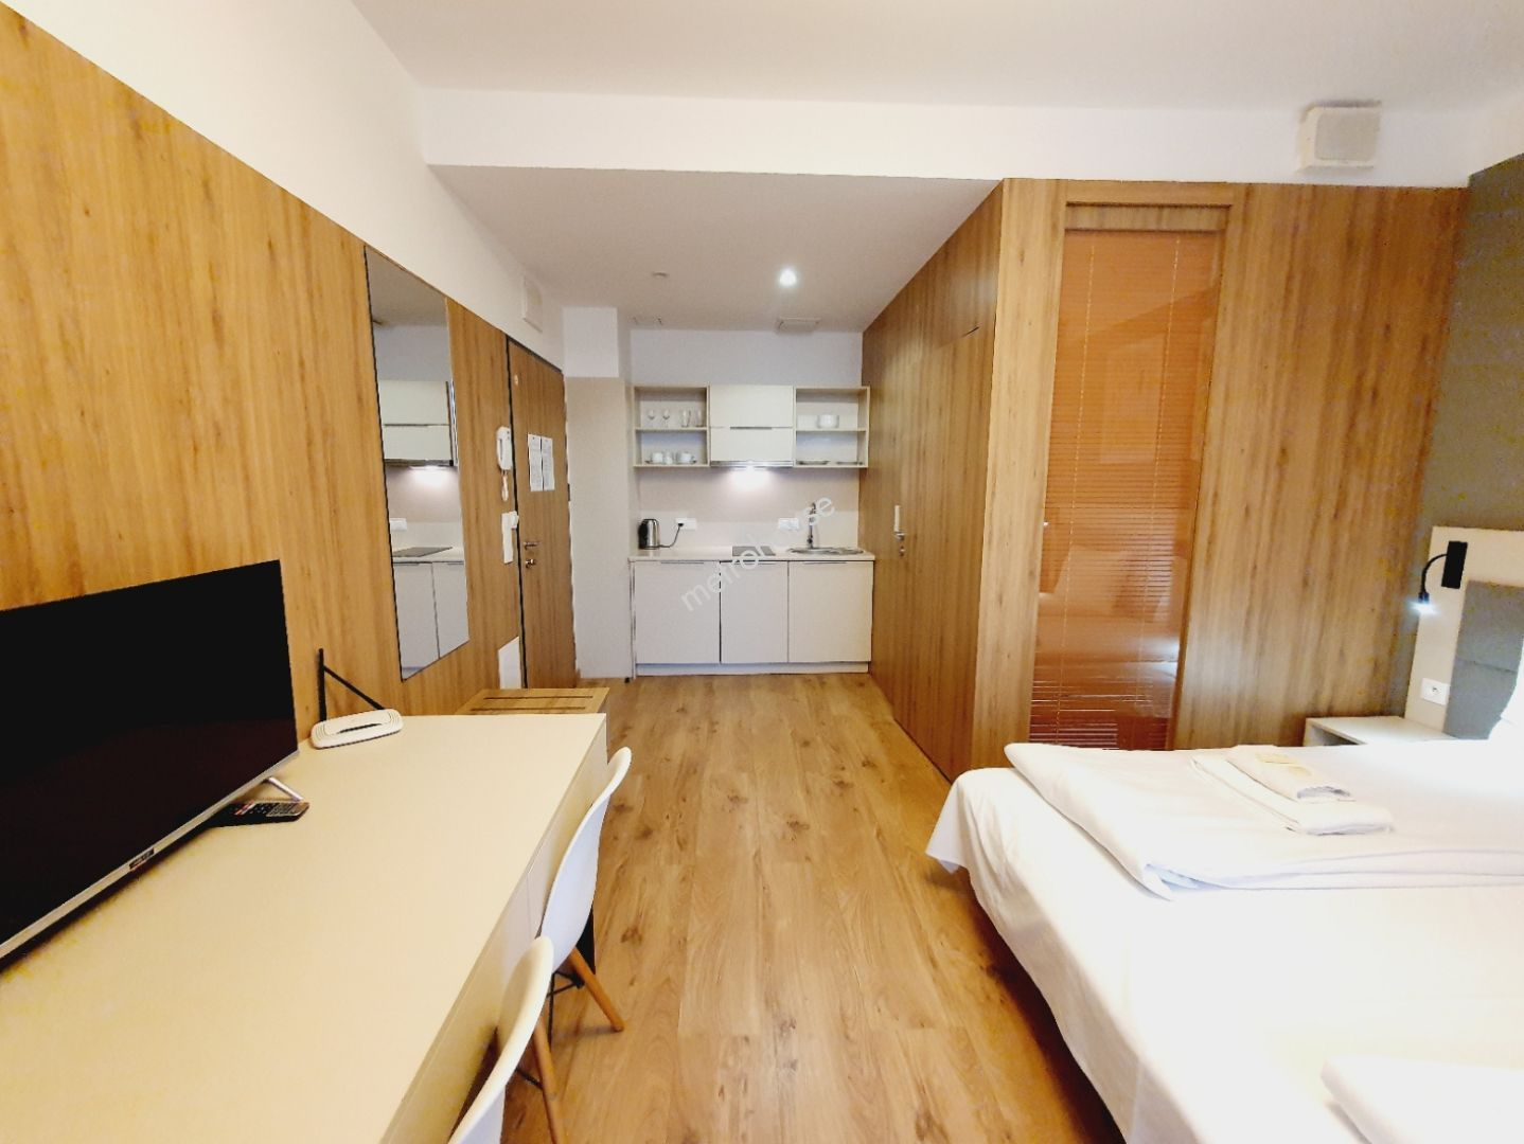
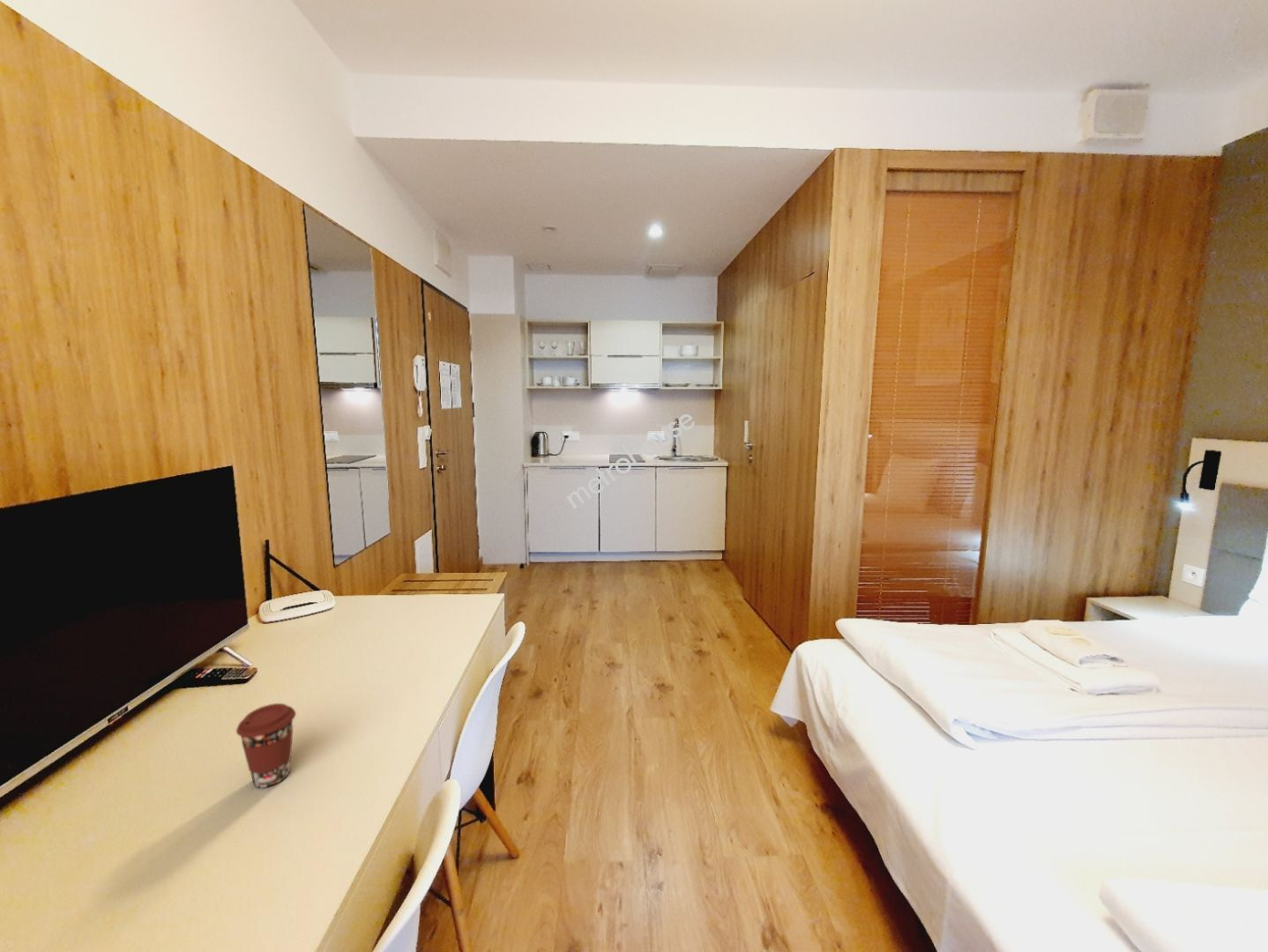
+ coffee cup [235,703,297,788]
